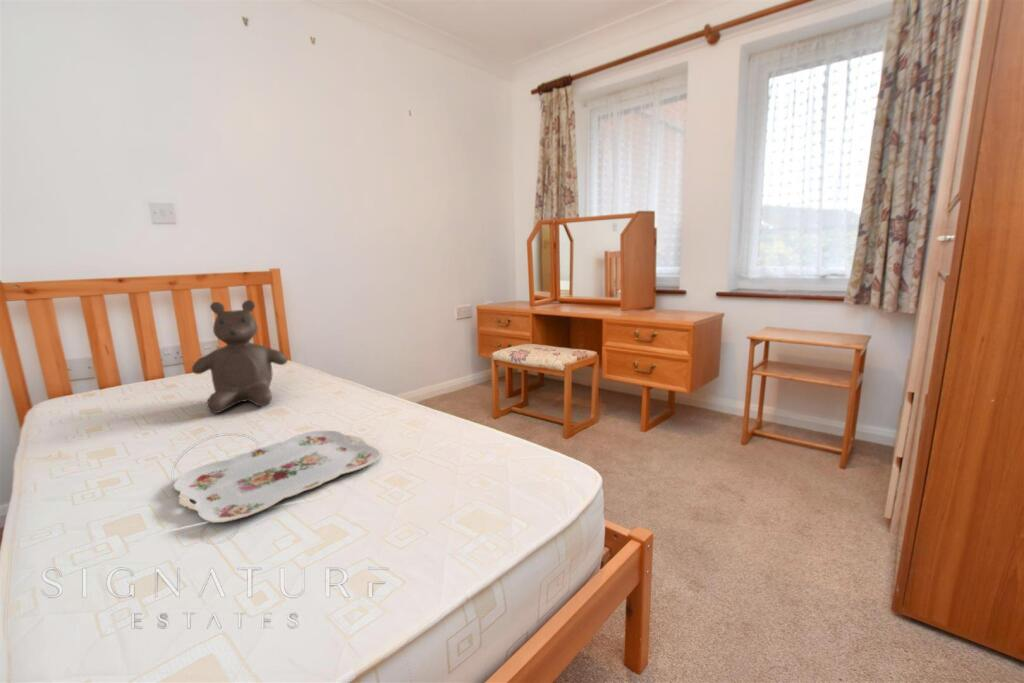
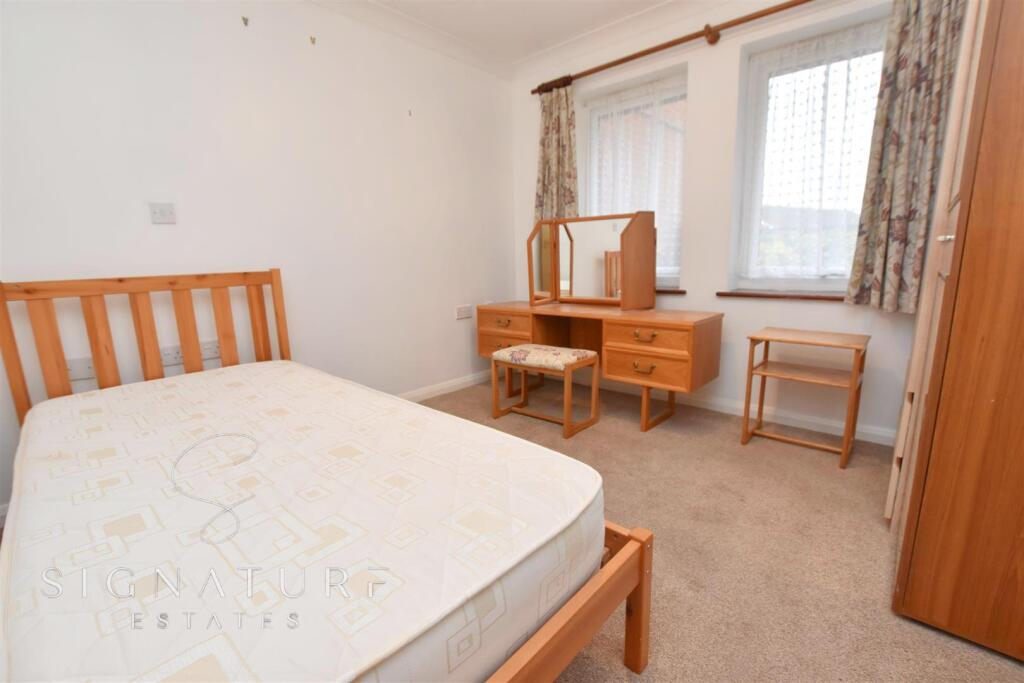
- teddy bear [191,299,289,414]
- serving tray [173,430,381,524]
